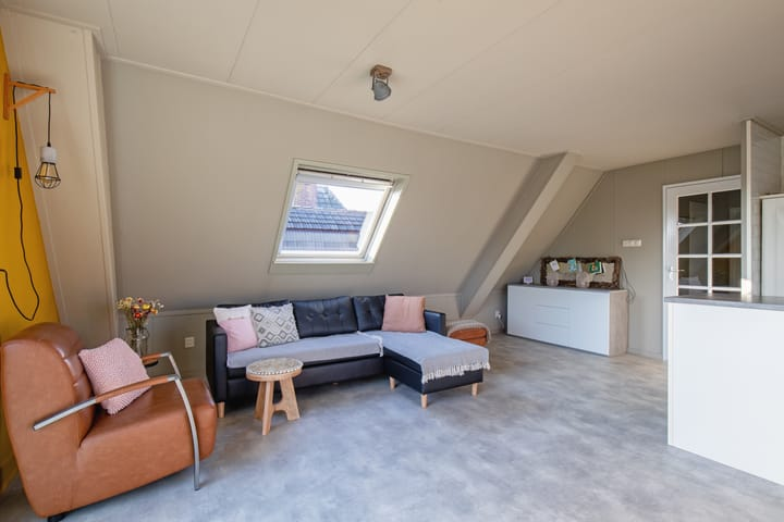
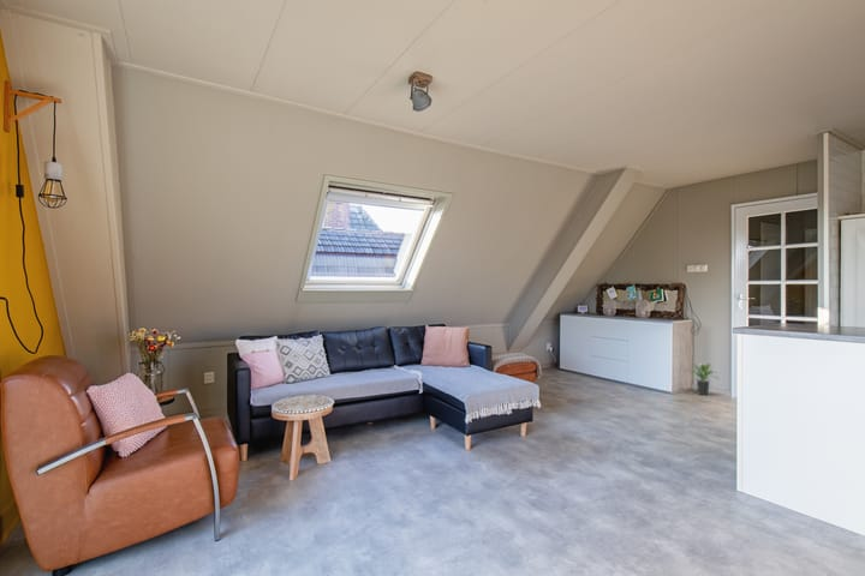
+ potted plant [685,362,721,396]
